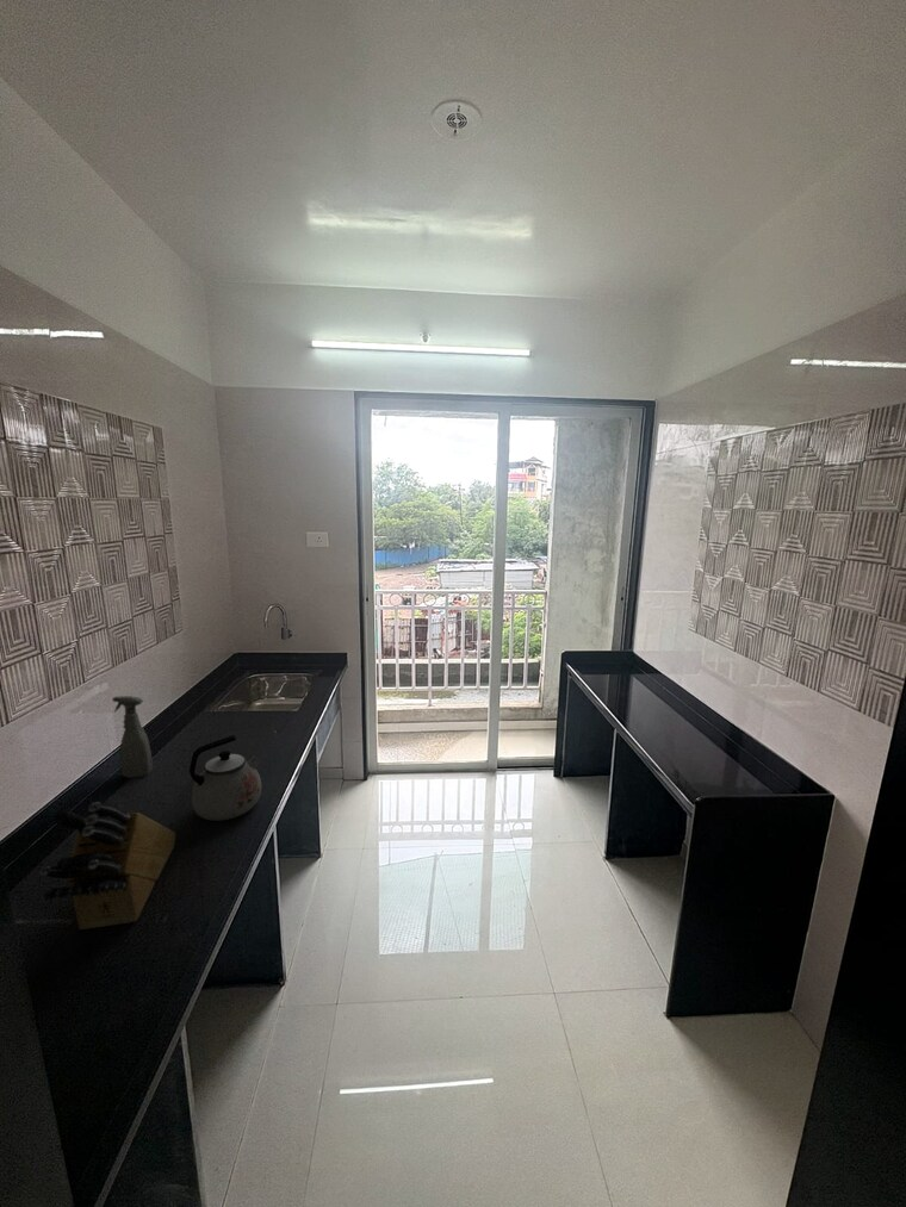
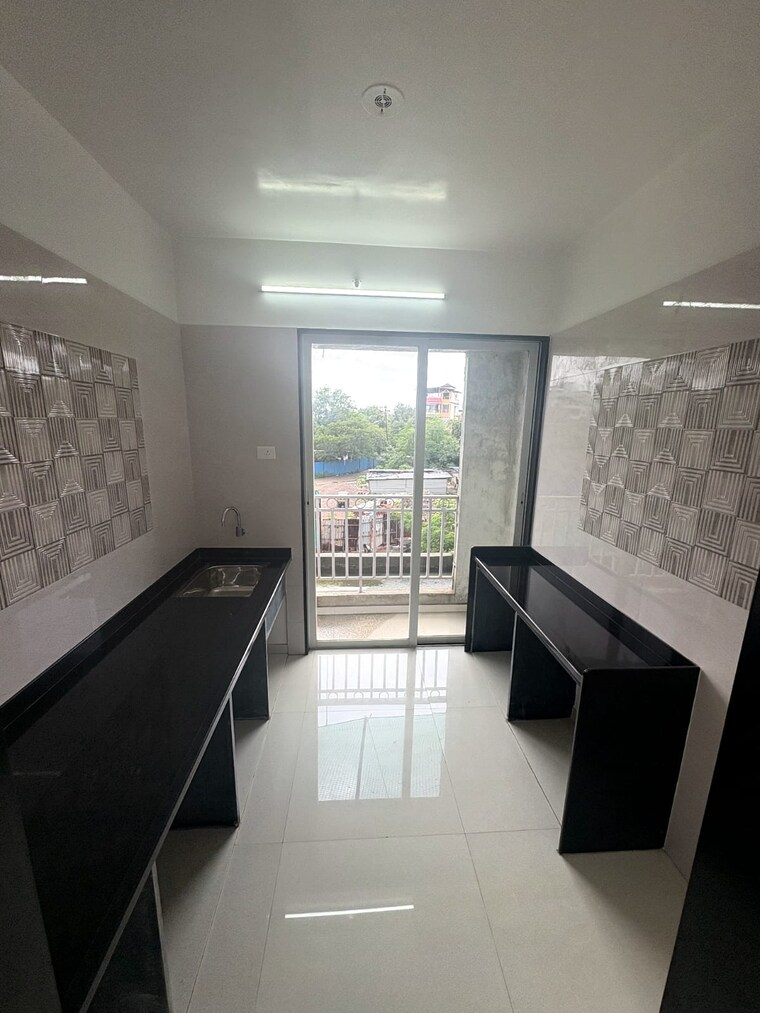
- knife block [38,801,176,931]
- kettle [188,734,262,822]
- spray bottle [111,695,154,779]
